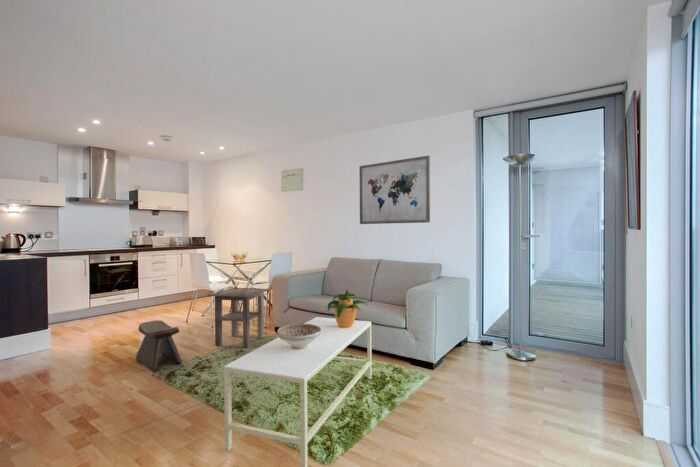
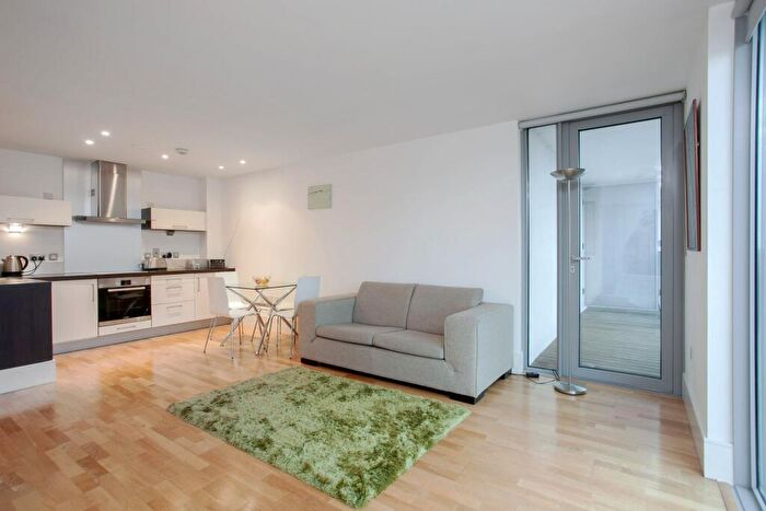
- coffee table [223,316,373,467]
- potted plant [327,289,368,328]
- stool [135,319,183,373]
- wall art [359,155,431,225]
- side table [207,287,271,349]
- decorative bowl [277,323,321,349]
